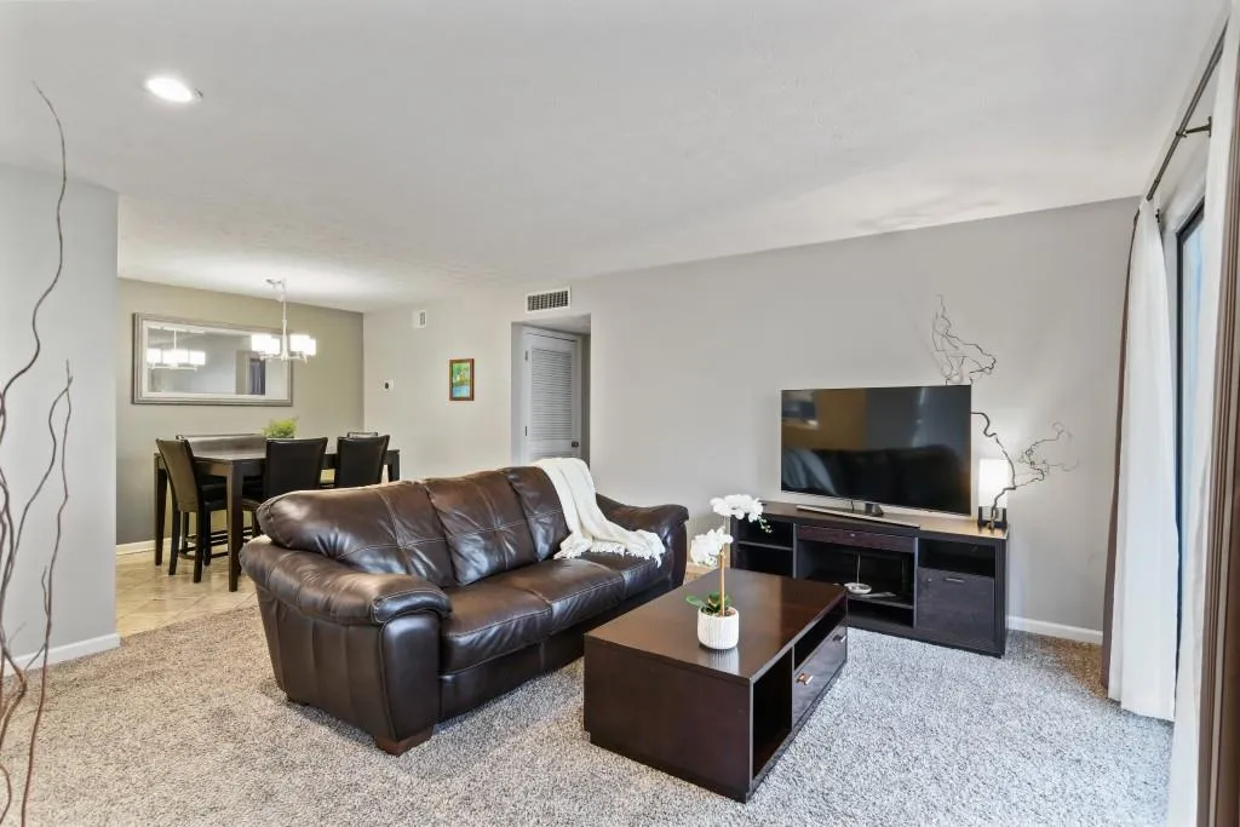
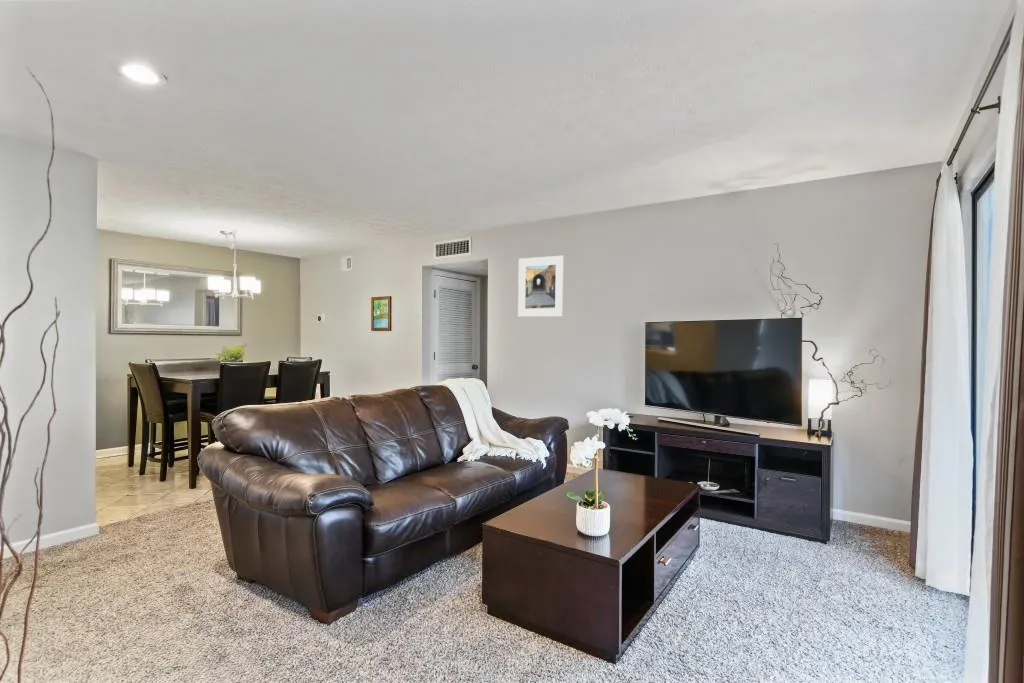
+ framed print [517,255,565,318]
